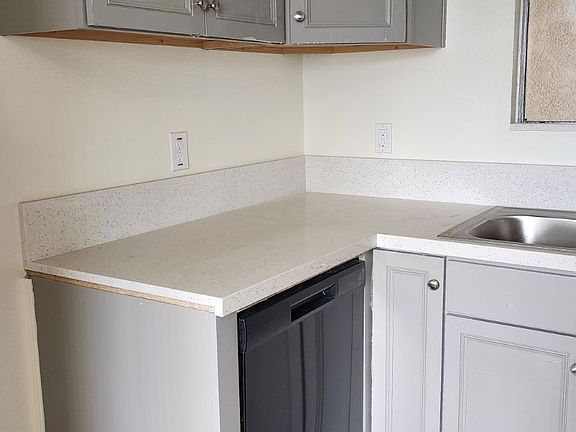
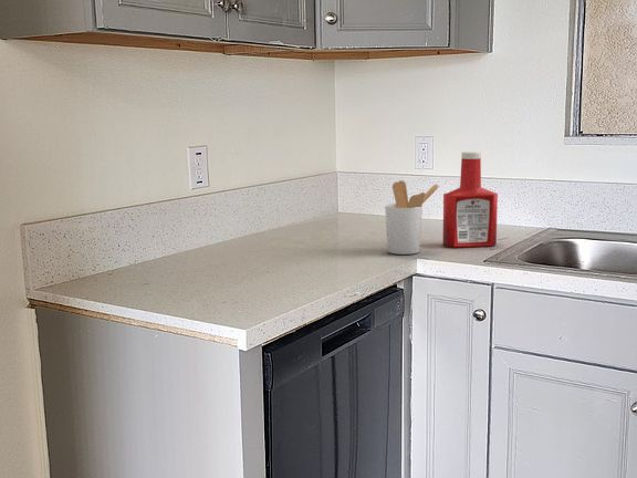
+ utensil holder [384,179,440,256]
+ soap bottle [442,150,499,249]
